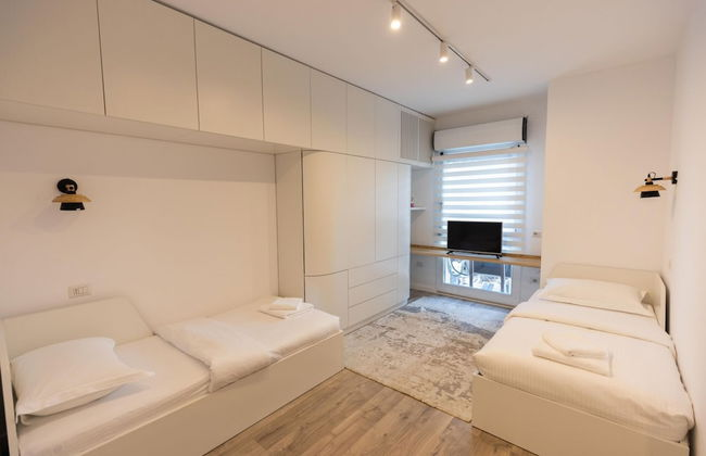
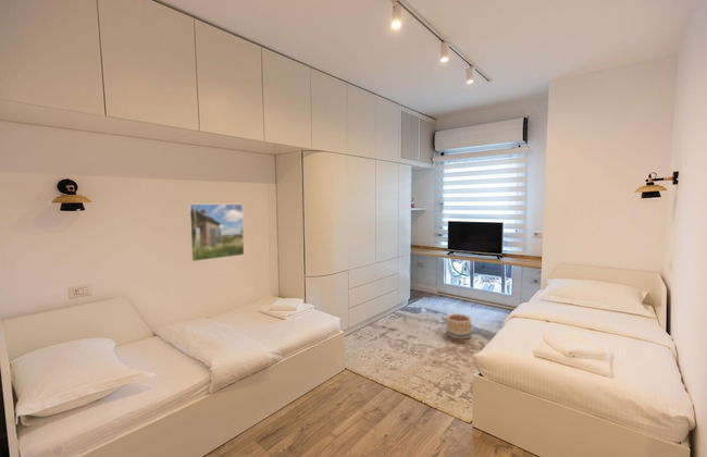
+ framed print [187,203,246,262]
+ basket [445,312,472,339]
